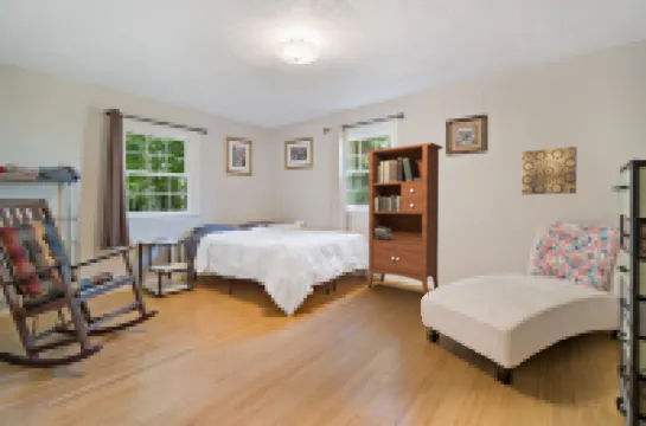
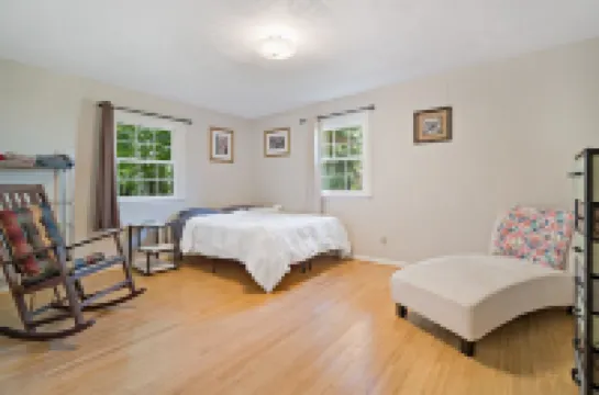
- bookcase [366,141,444,296]
- wall art [520,146,578,195]
